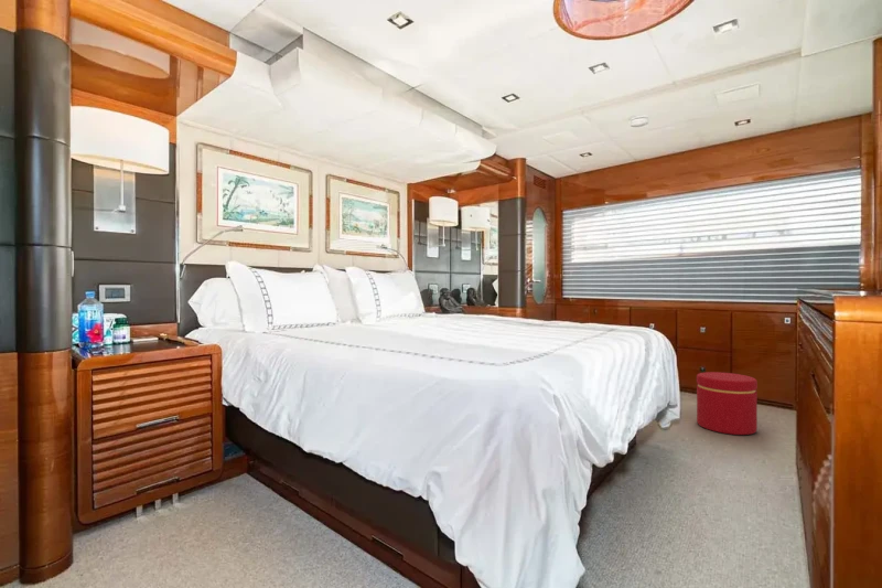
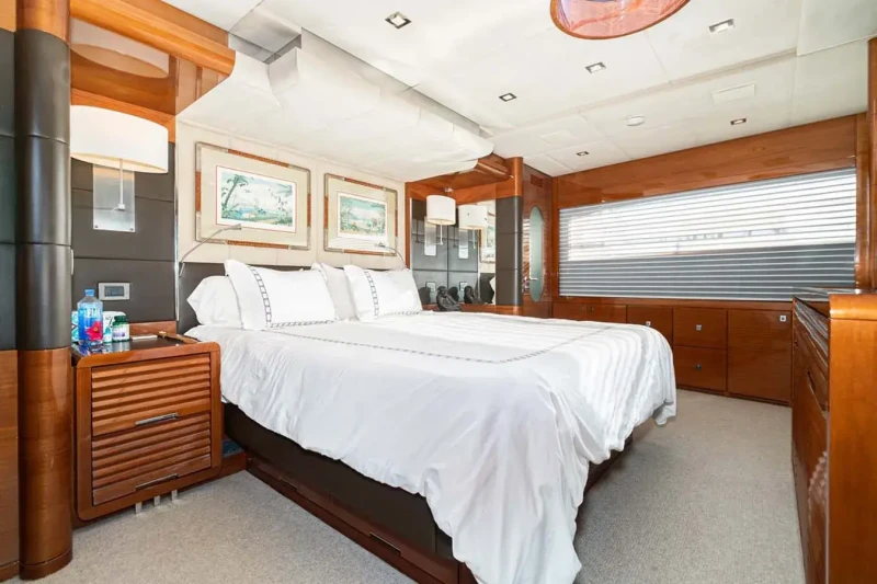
- ottoman [696,371,759,436]
